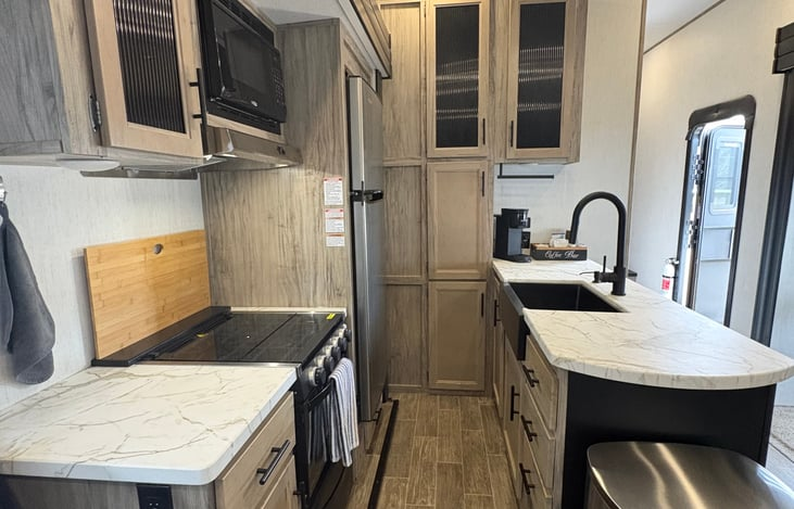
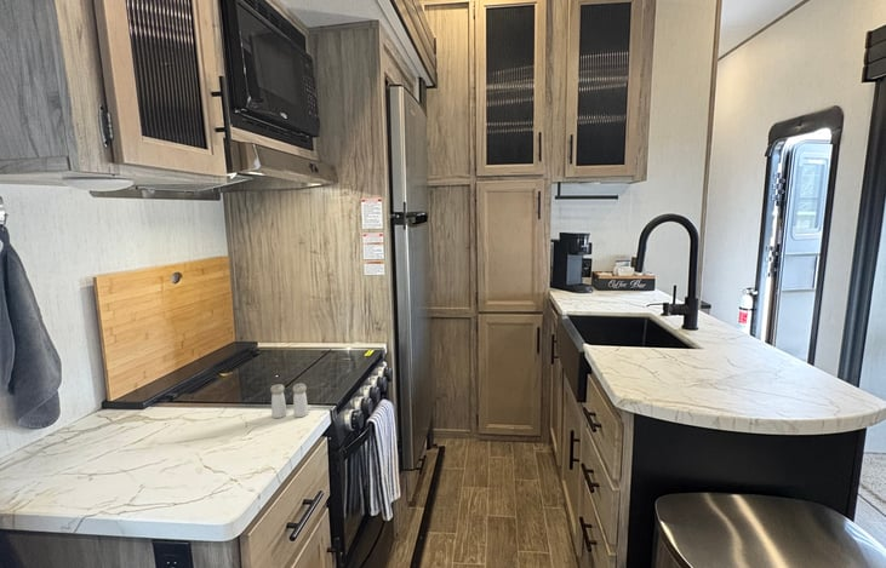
+ salt and pepper shaker [269,383,309,419]
